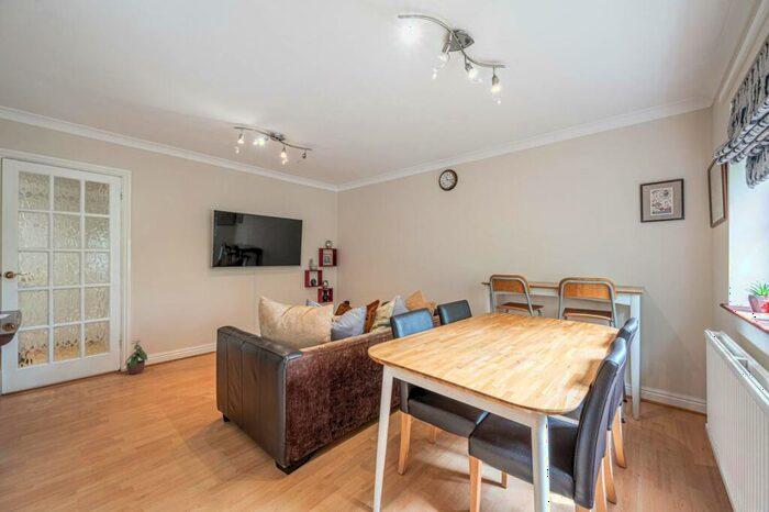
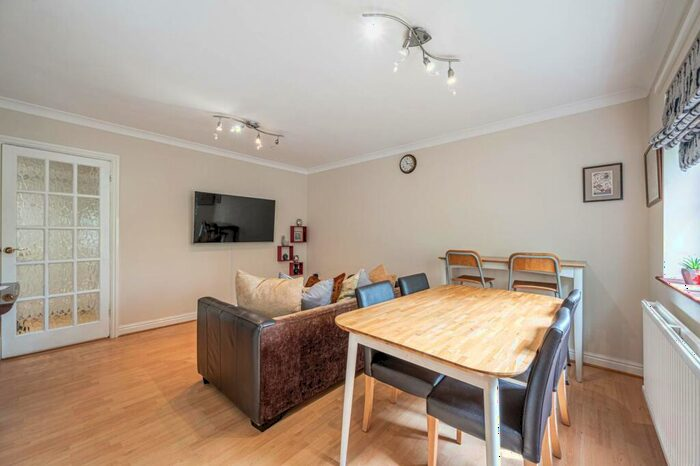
- potted plant [123,340,148,376]
